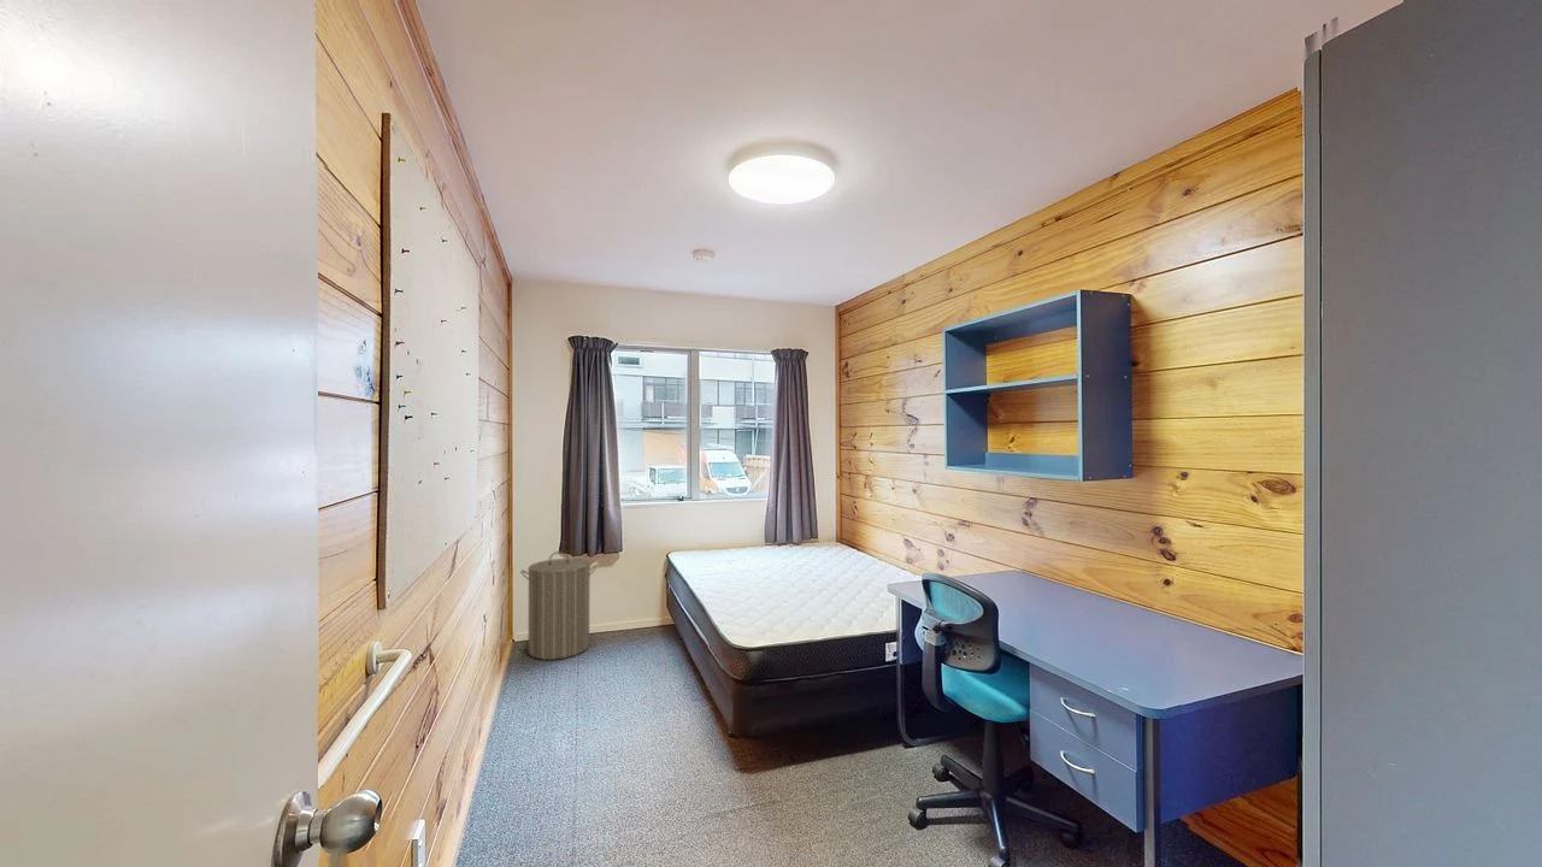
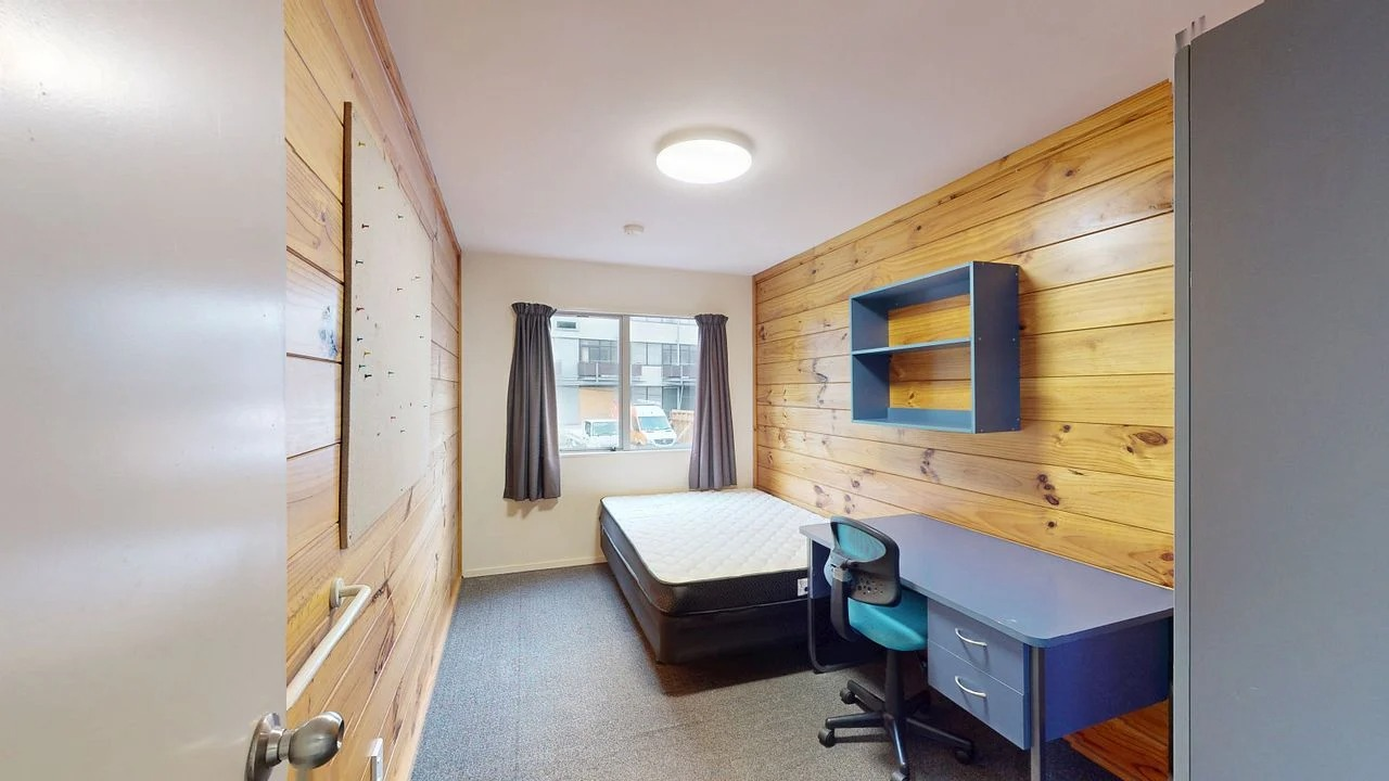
- laundry hamper [519,550,599,661]
